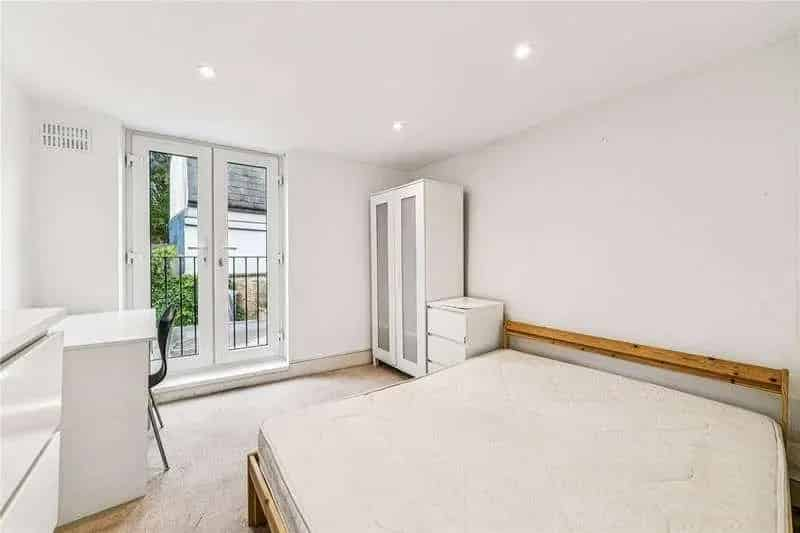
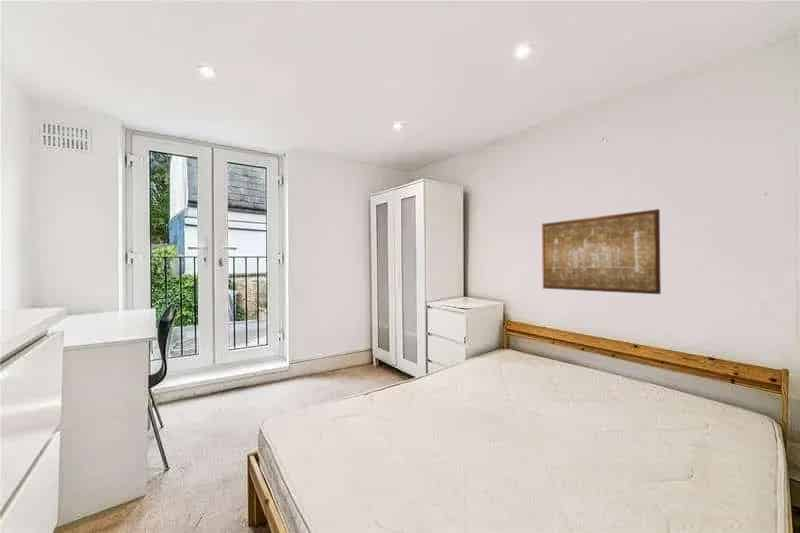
+ wall art [541,208,662,295]
